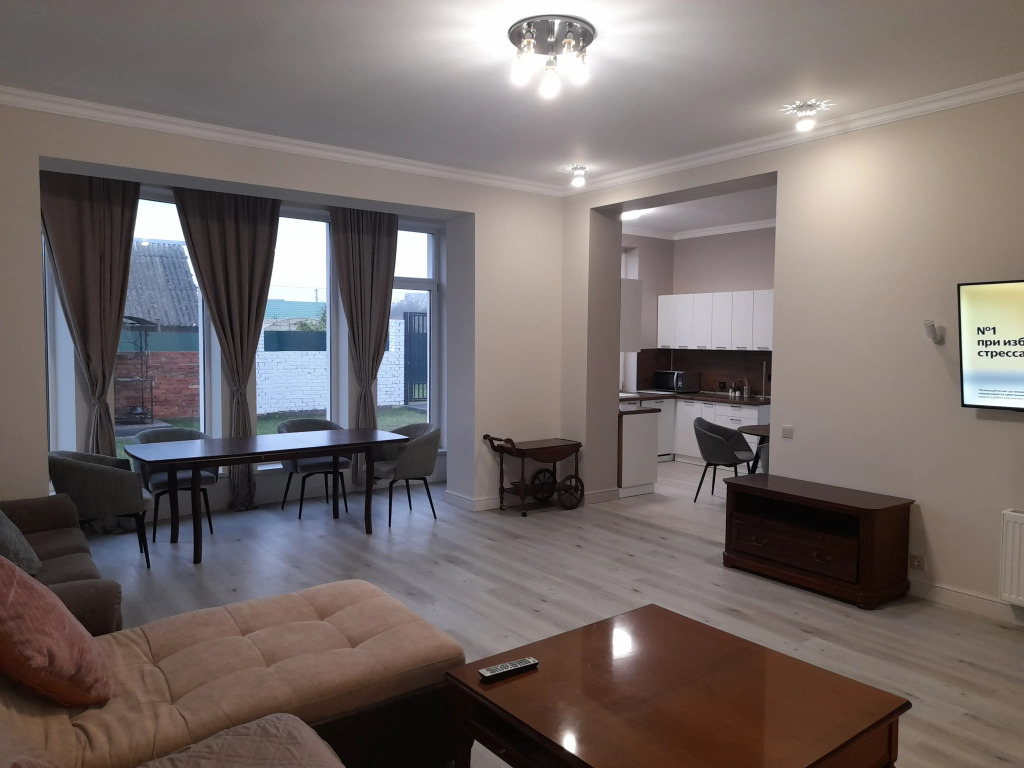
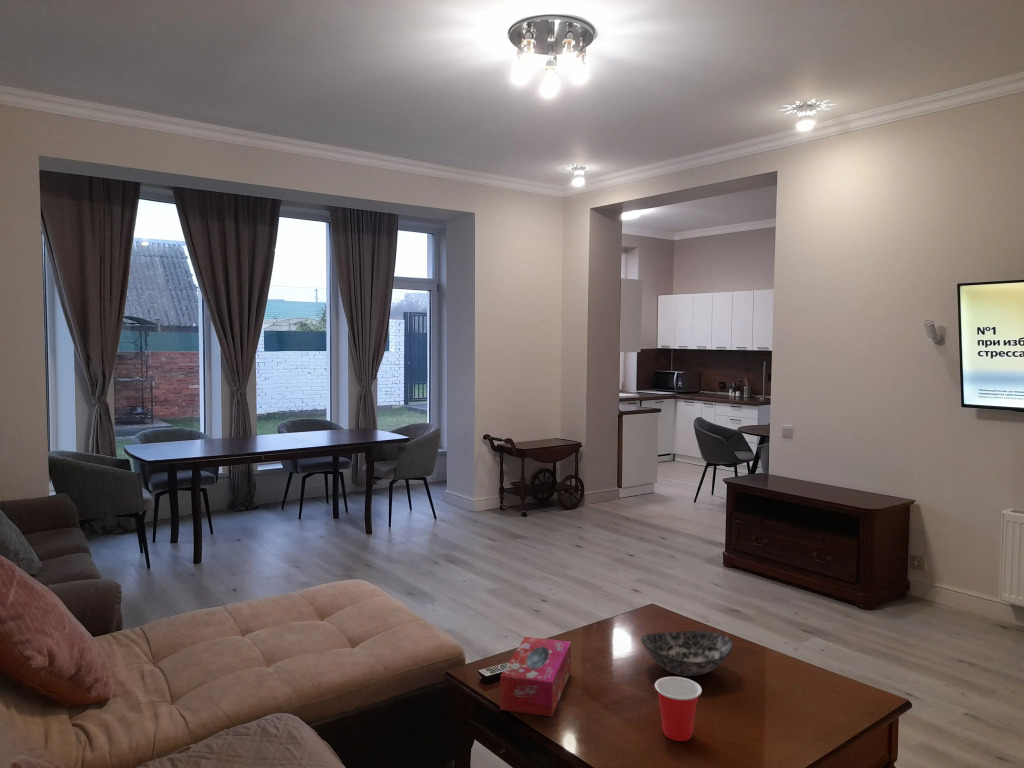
+ bowl [640,630,735,677]
+ cup [654,676,703,742]
+ tissue box [499,636,572,718]
